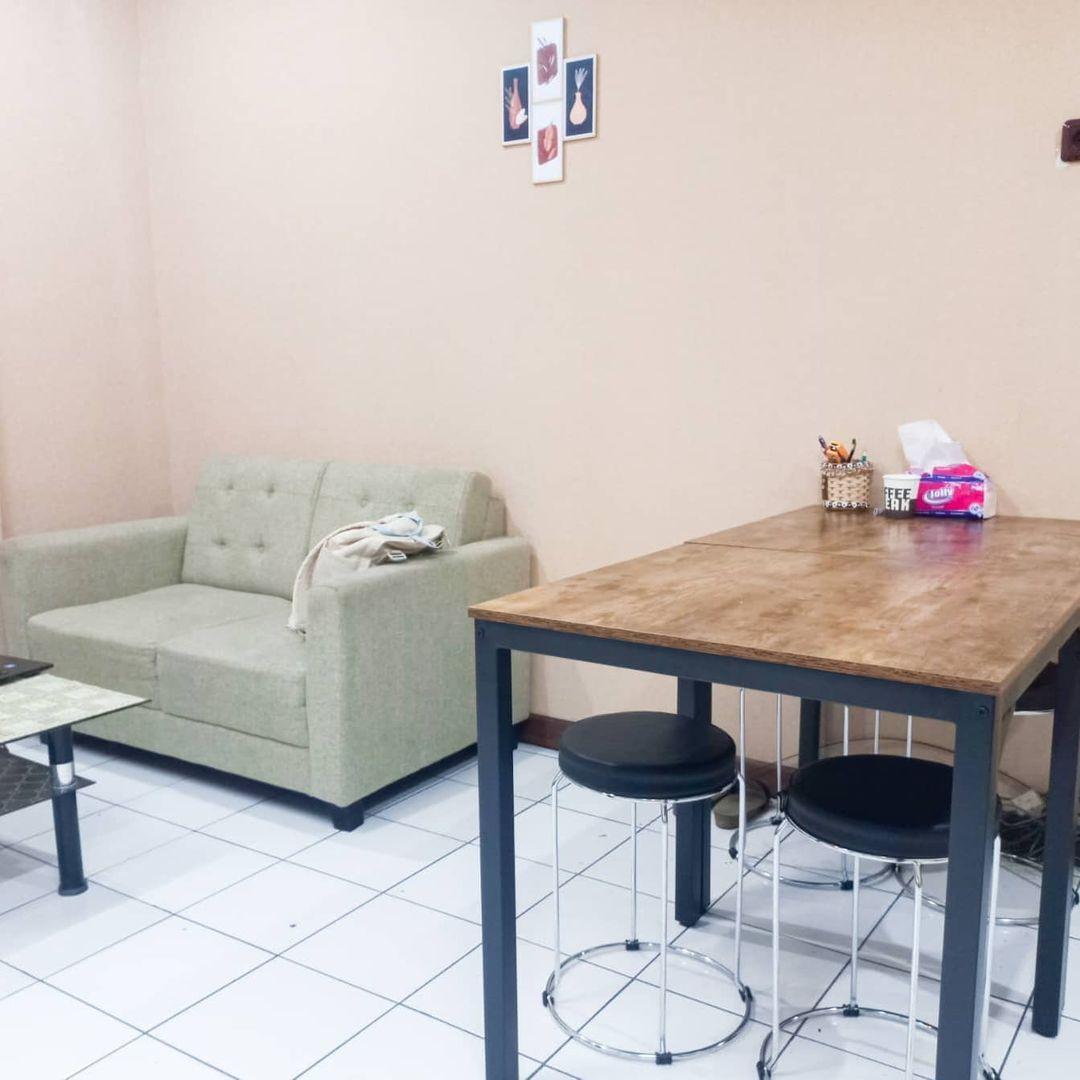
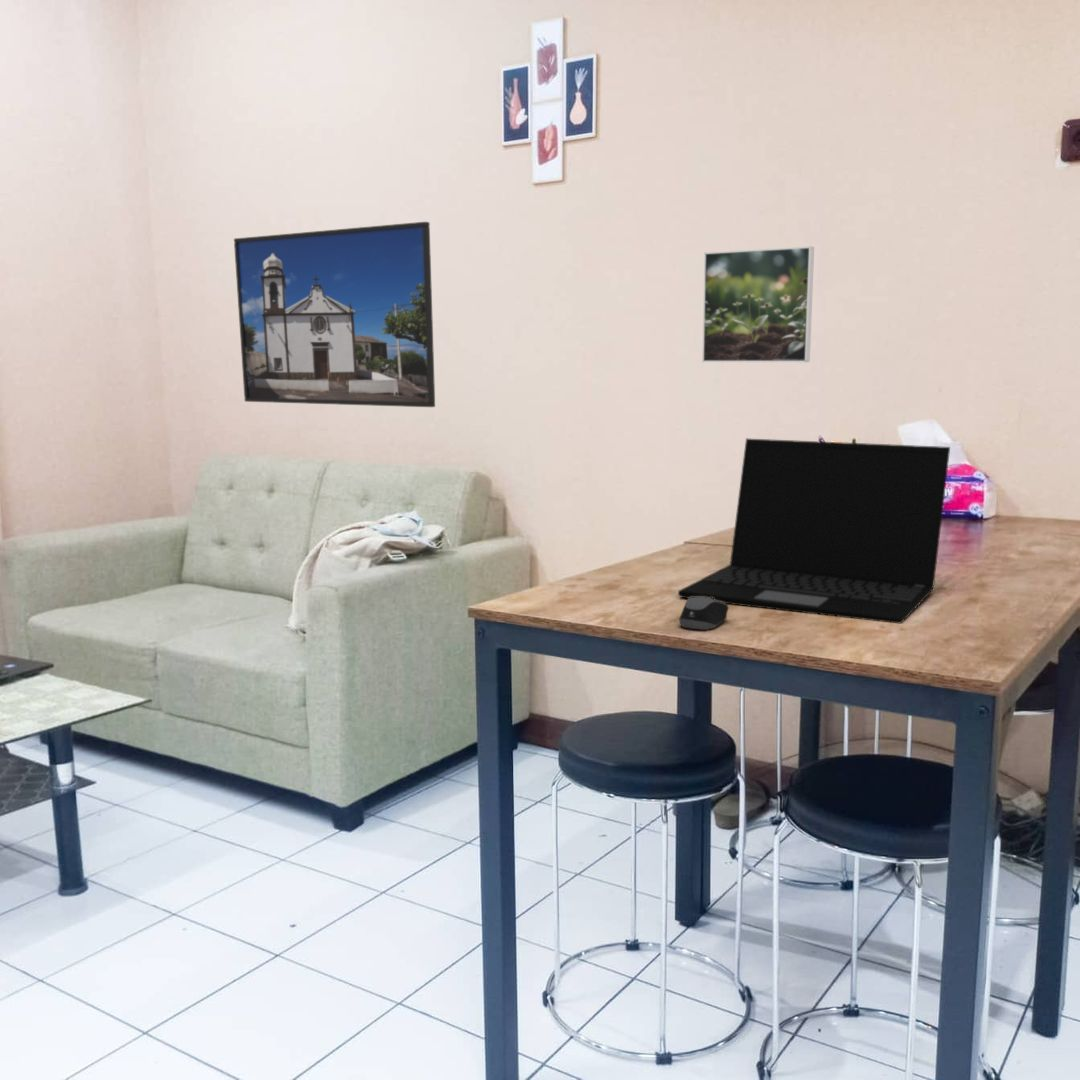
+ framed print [233,221,436,408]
+ laptop [677,437,951,625]
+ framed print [701,245,815,363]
+ computer mouse [678,597,729,631]
